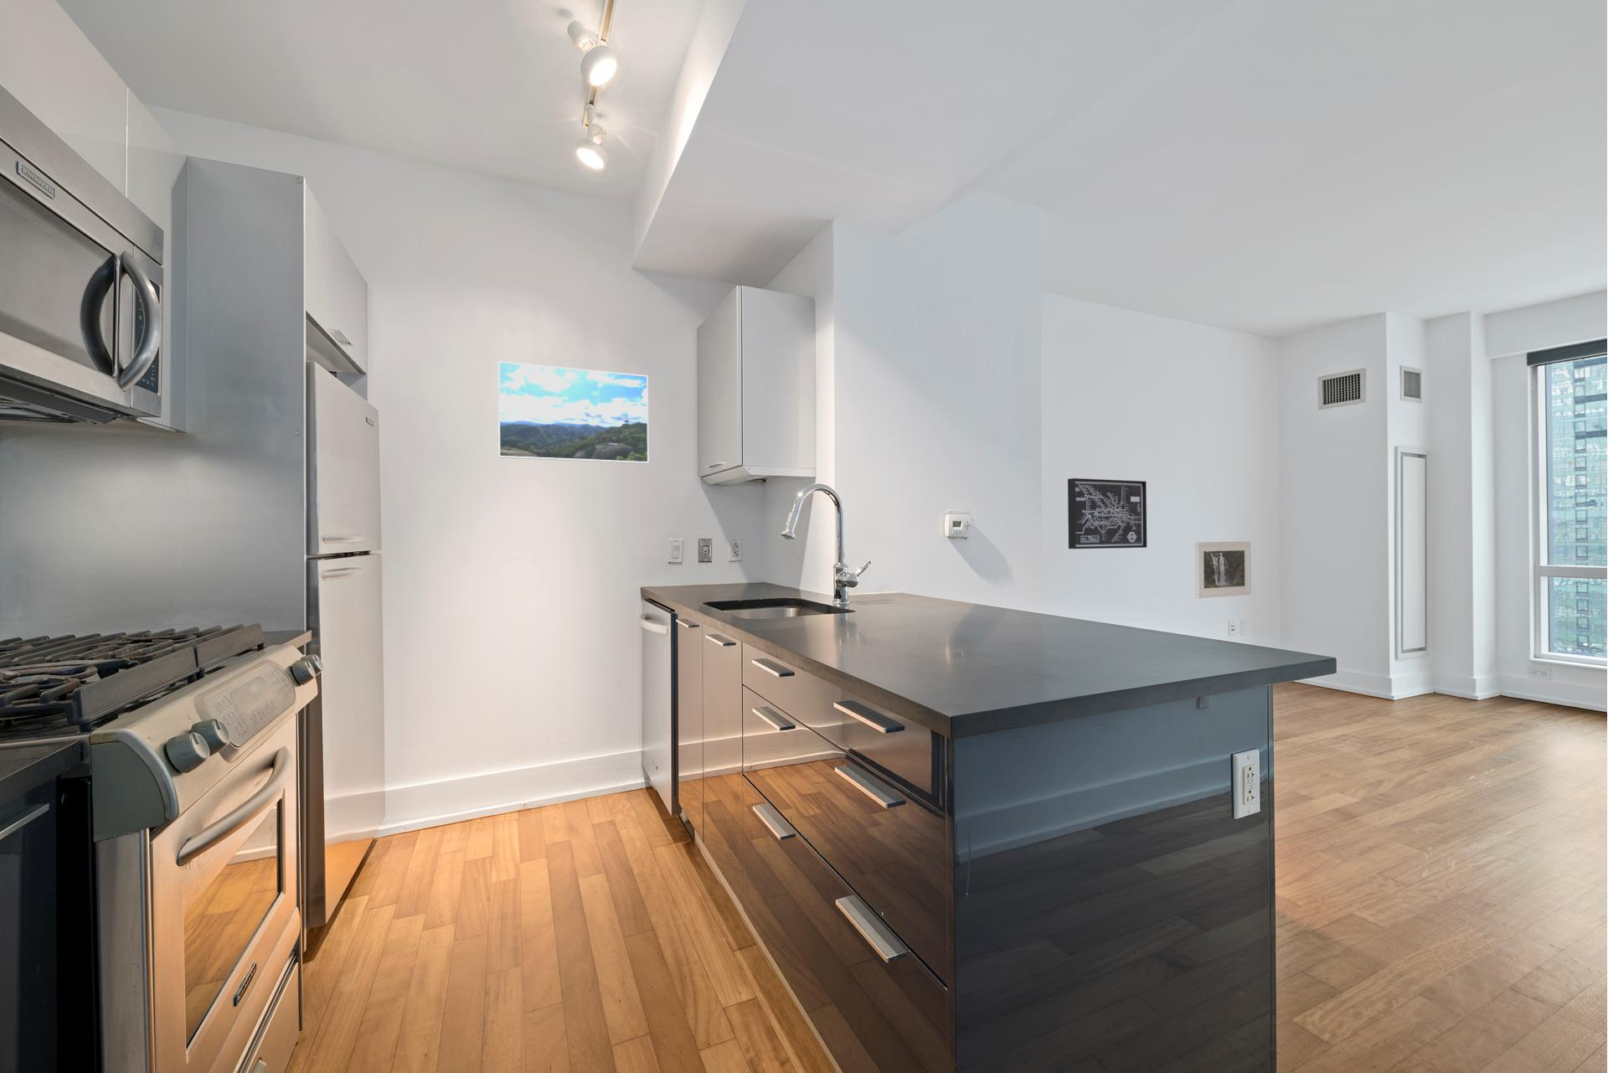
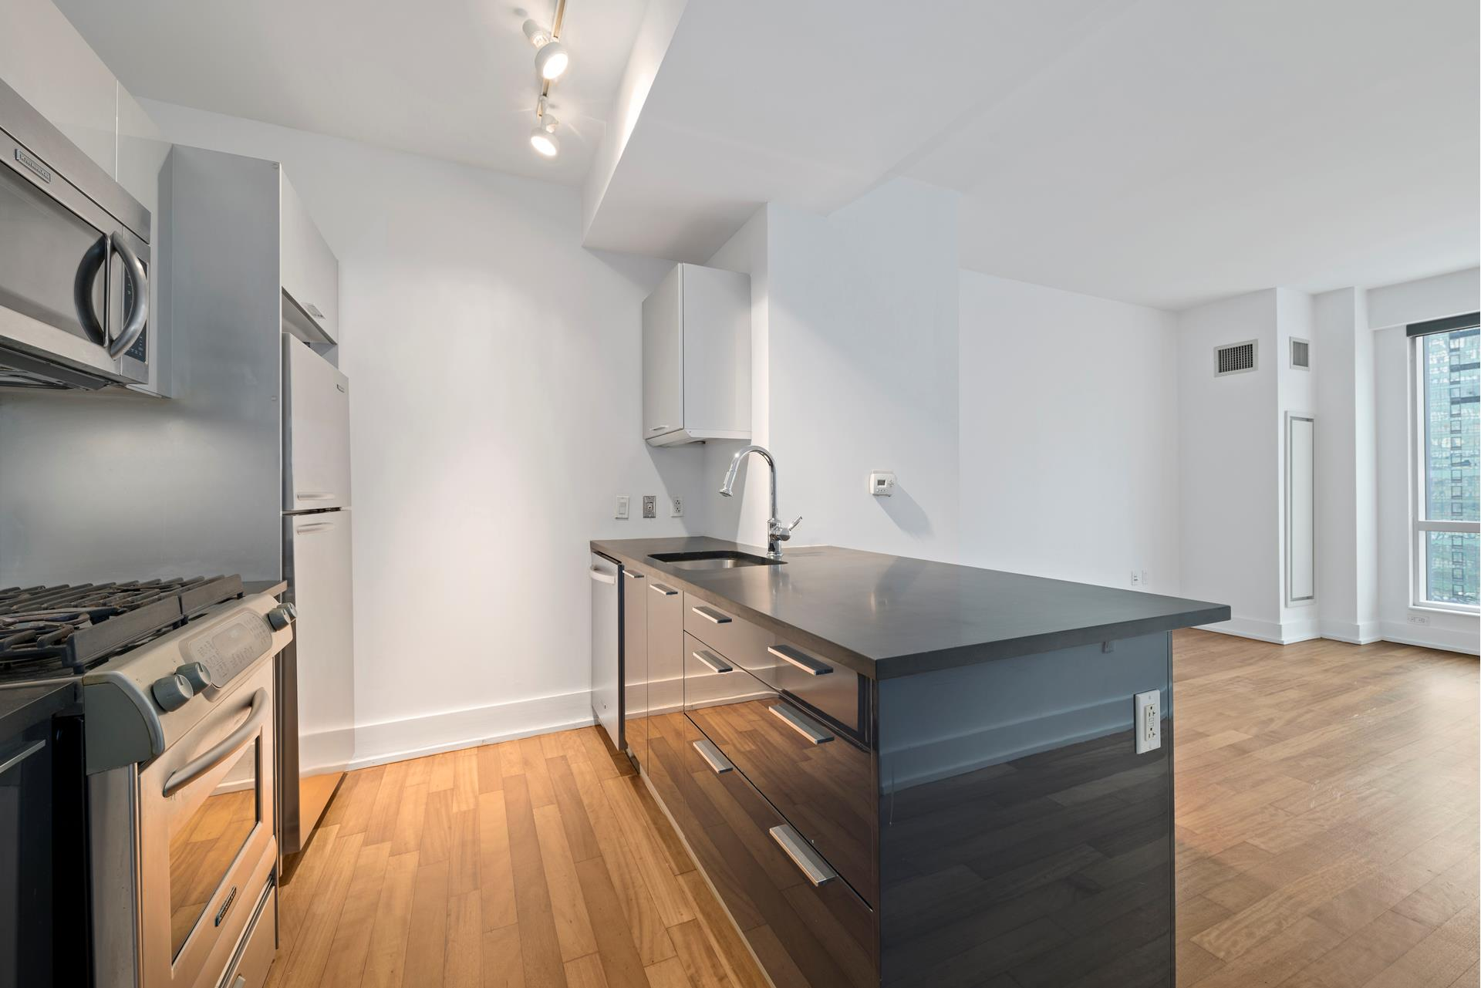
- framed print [497,360,649,463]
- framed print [1194,540,1252,599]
- wall art [1067,478,1147,550]
